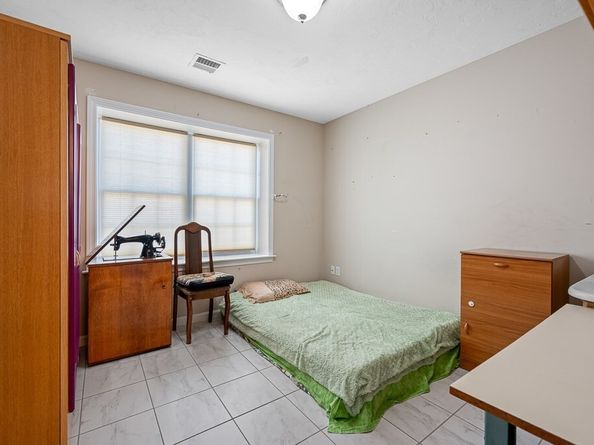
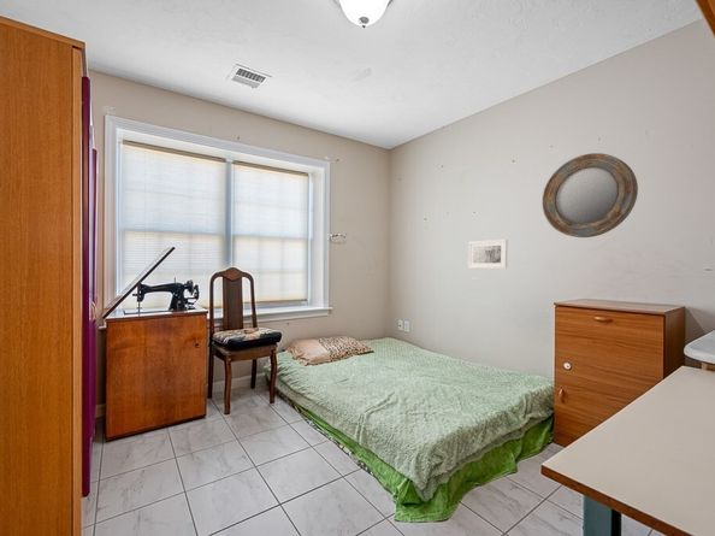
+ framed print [467,238,509,270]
+ home mirror [540,152,639,238]
